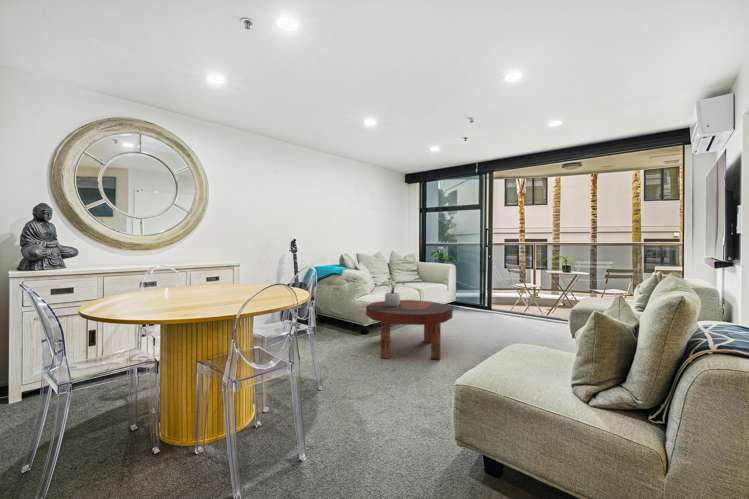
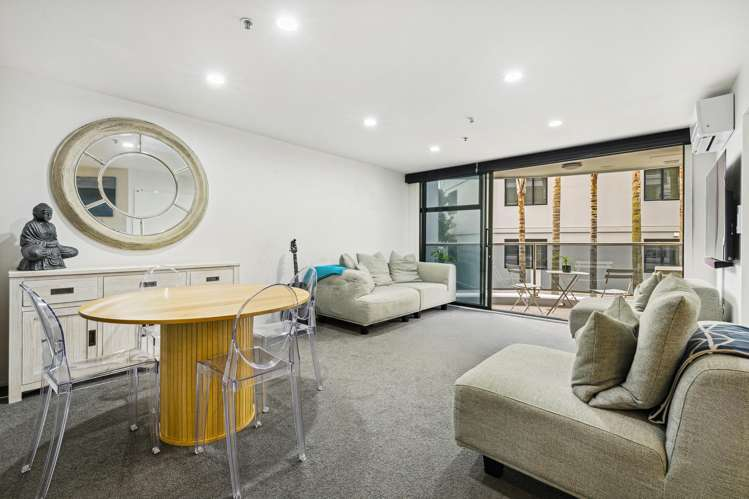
- coffee table [365,299,454,360]
- potted plant [381,277,406,306]
